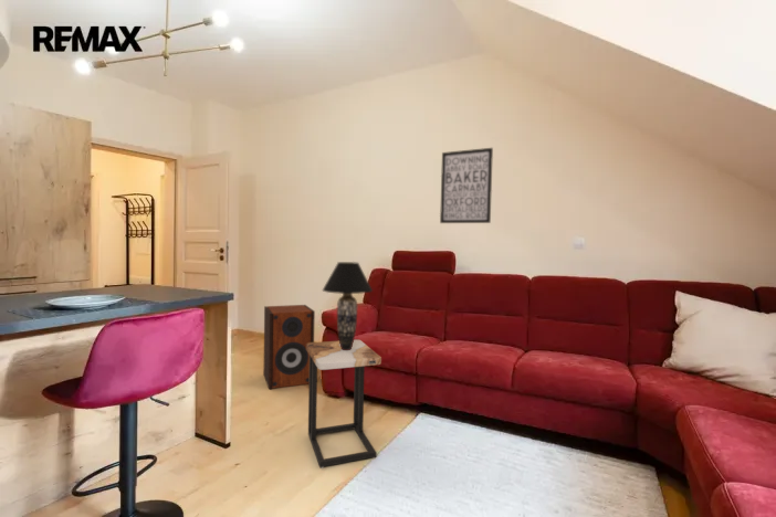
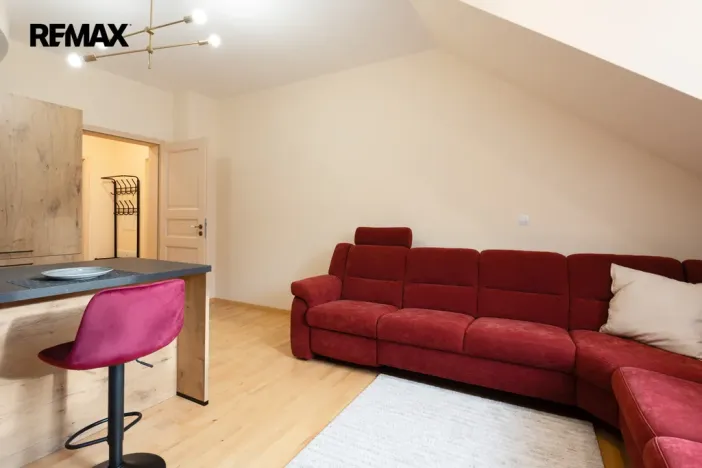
- side table [306,339,382,469]
- wall art [439,147,494,224]
- table lamp [321,261,374,350]
- speaker [262,304,316,390]
